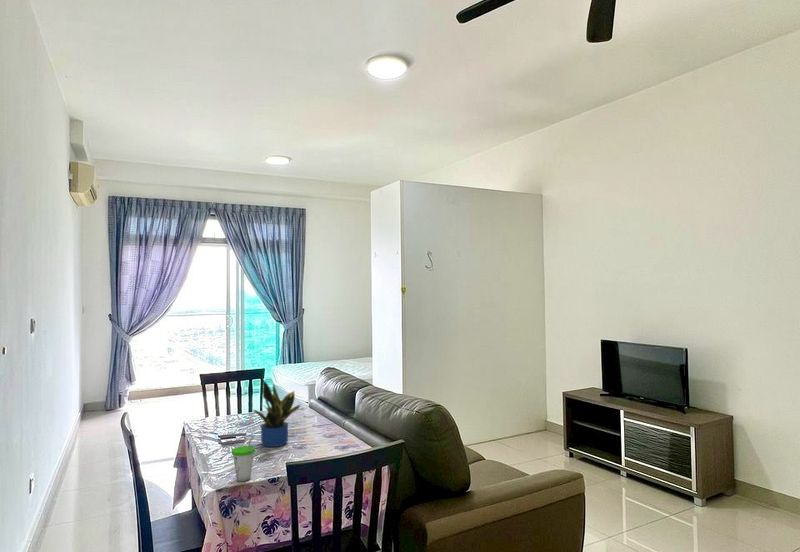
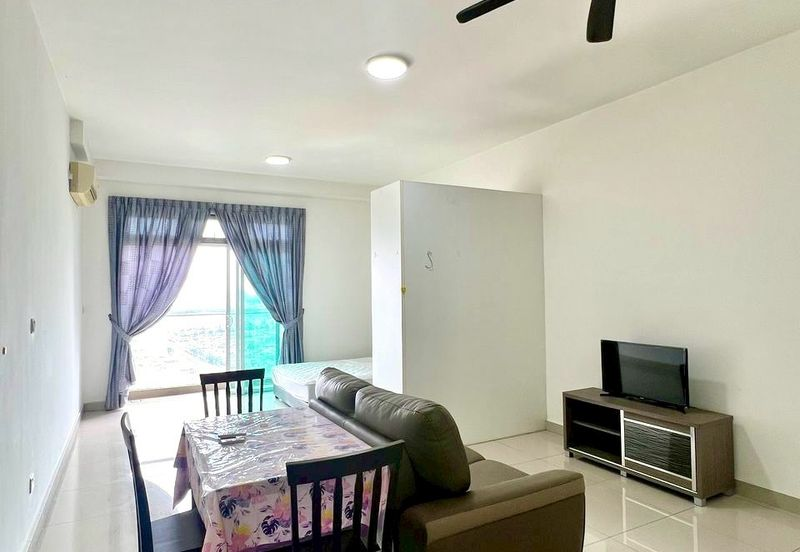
- cup [231,436,256,483]
- potted plant [252,379,302,448]
